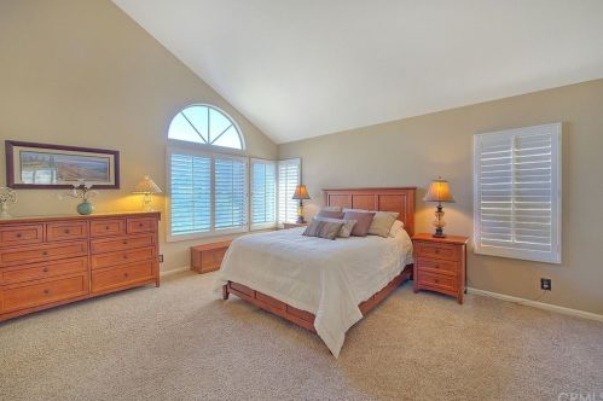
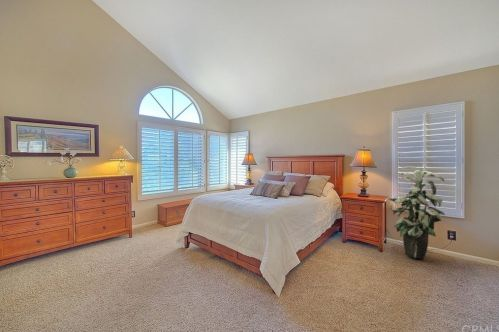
+ indoor plant [387,165,446,260]
